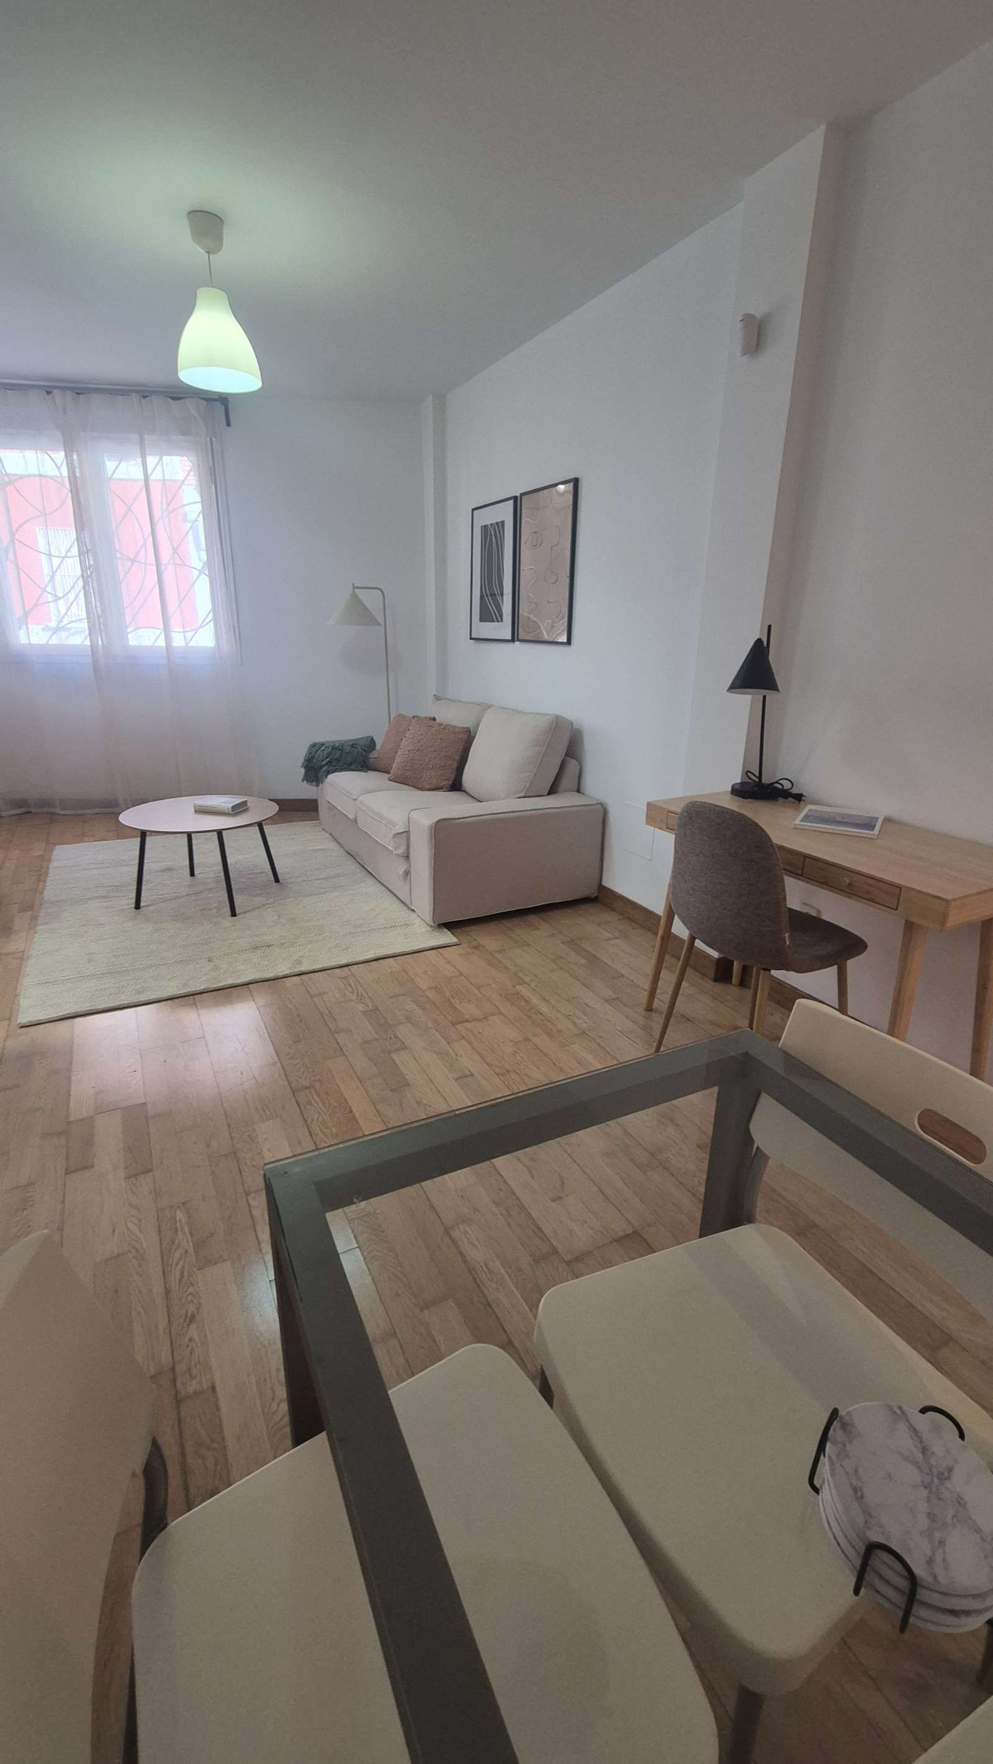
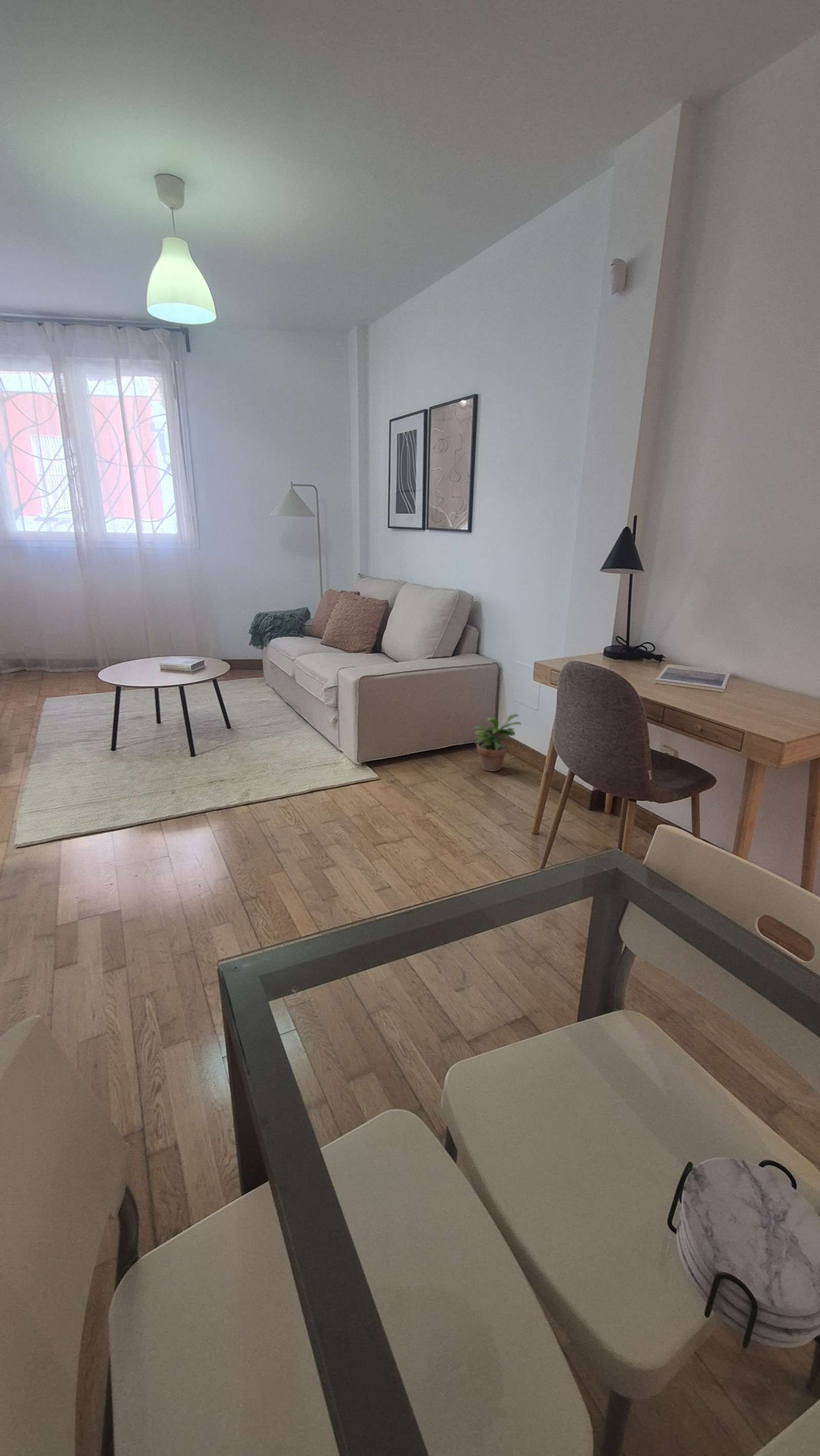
+ potted plant [471,713,521,772]
